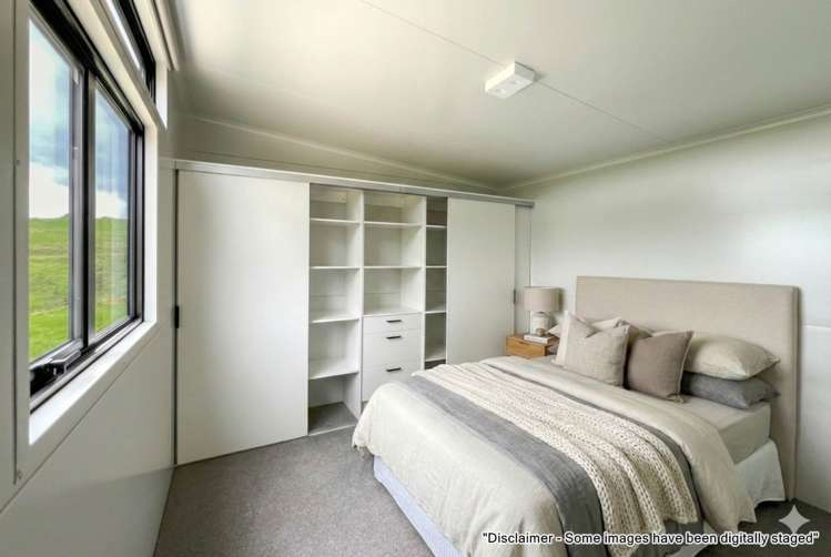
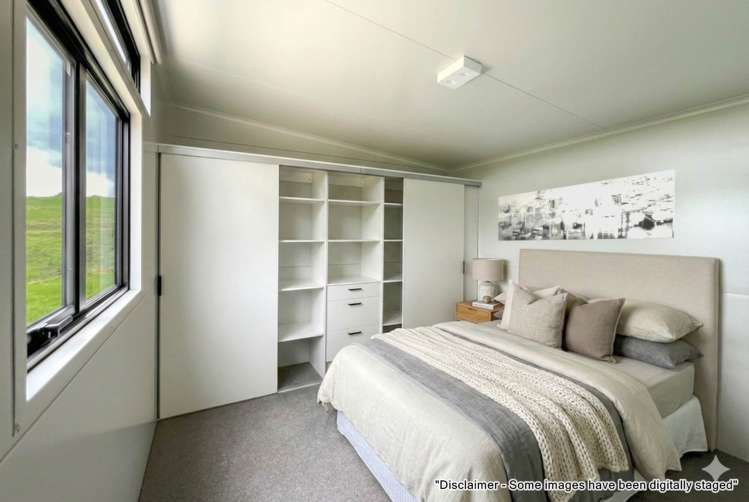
+ wall art [497,169,676,242]
